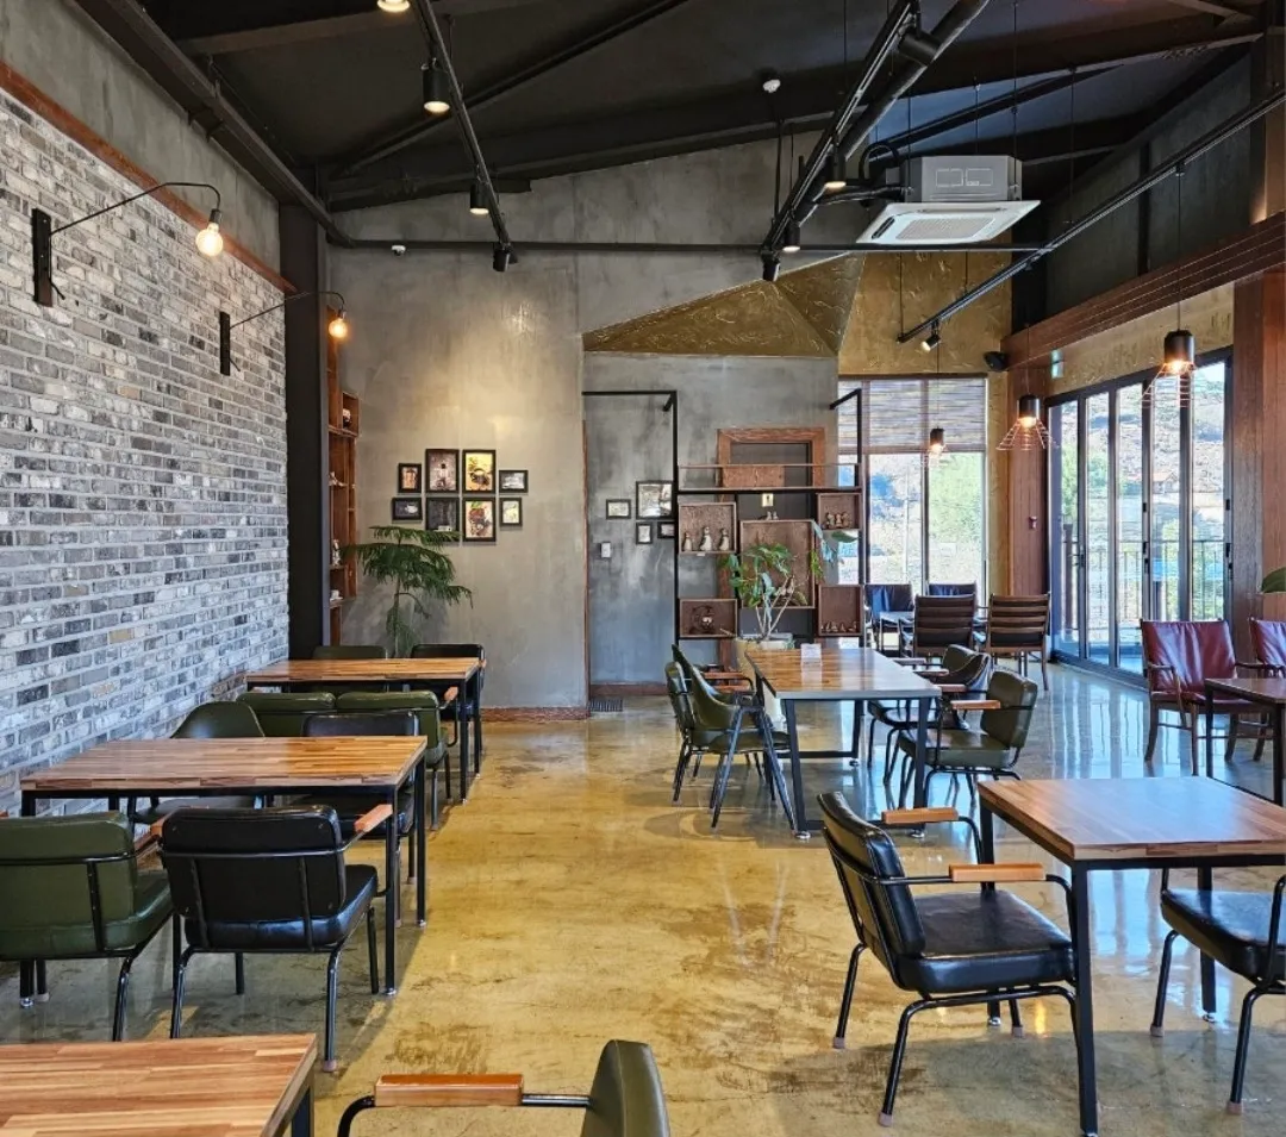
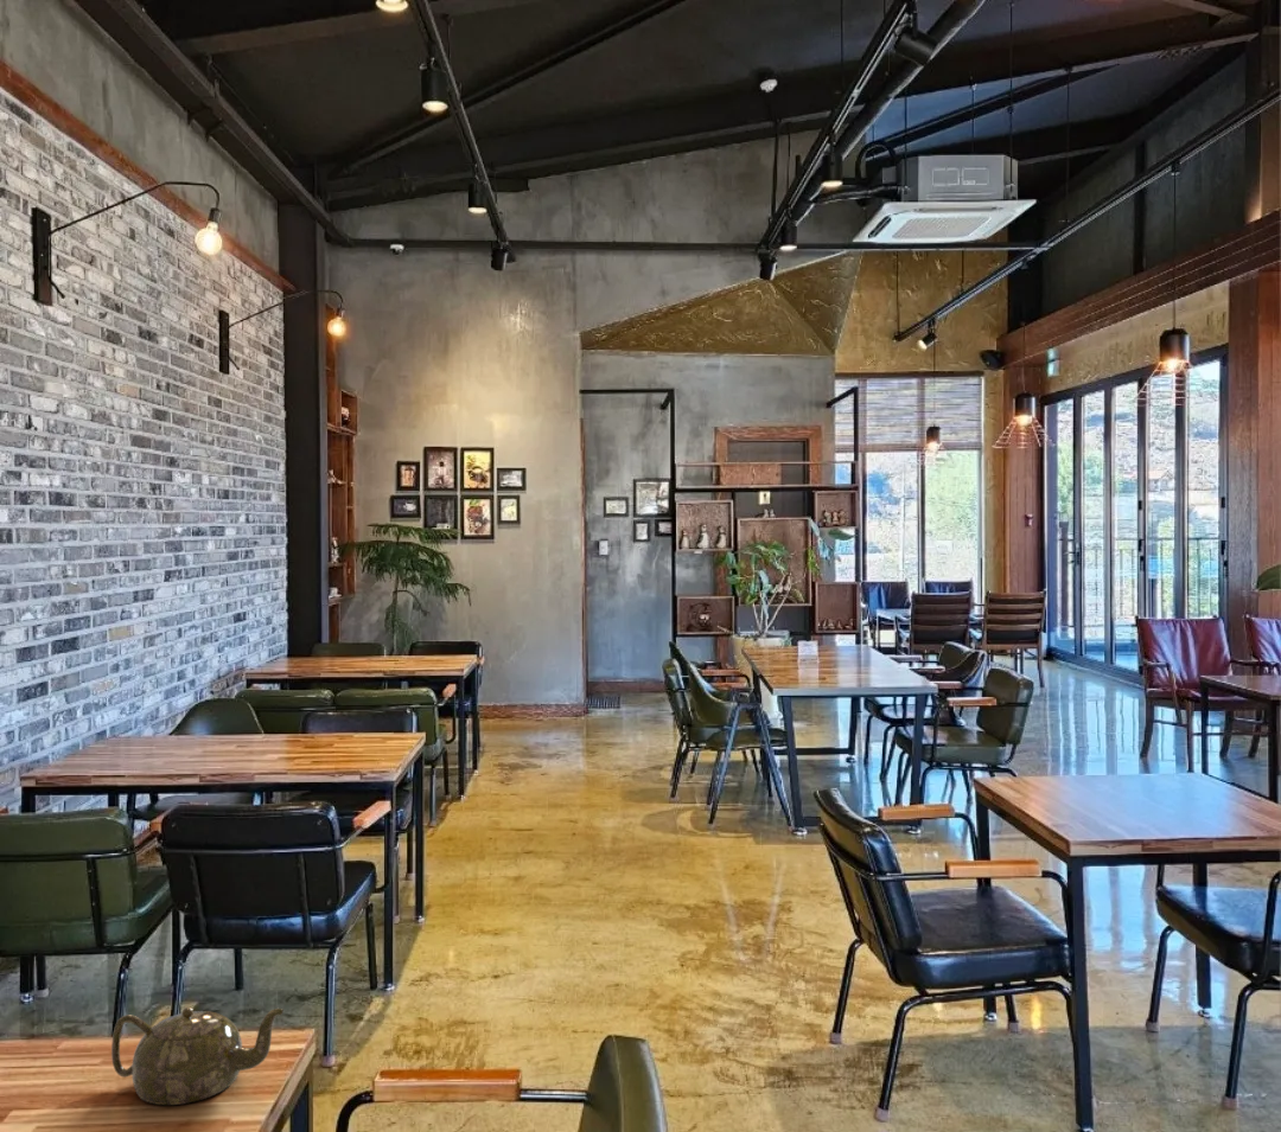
+ teapot [110,1006,285,1106]
